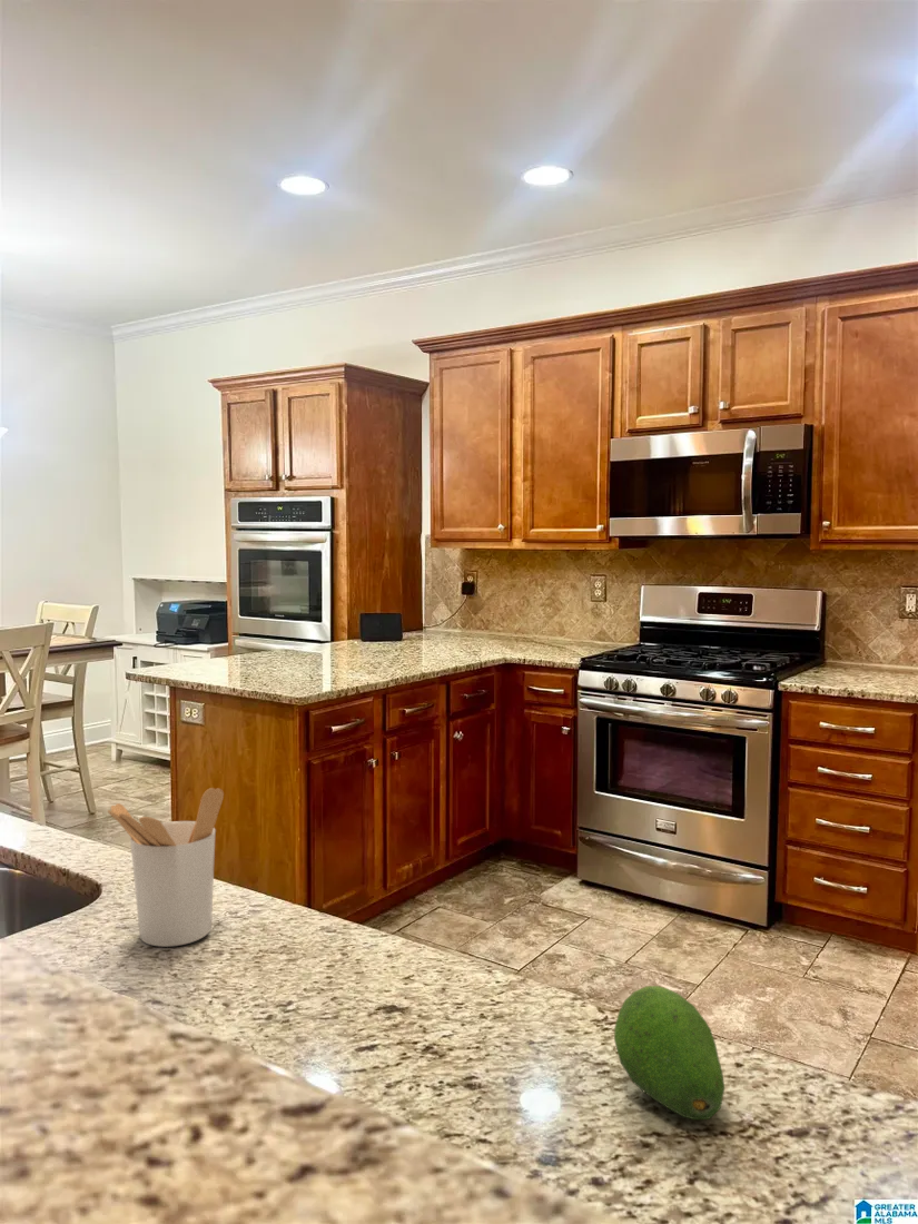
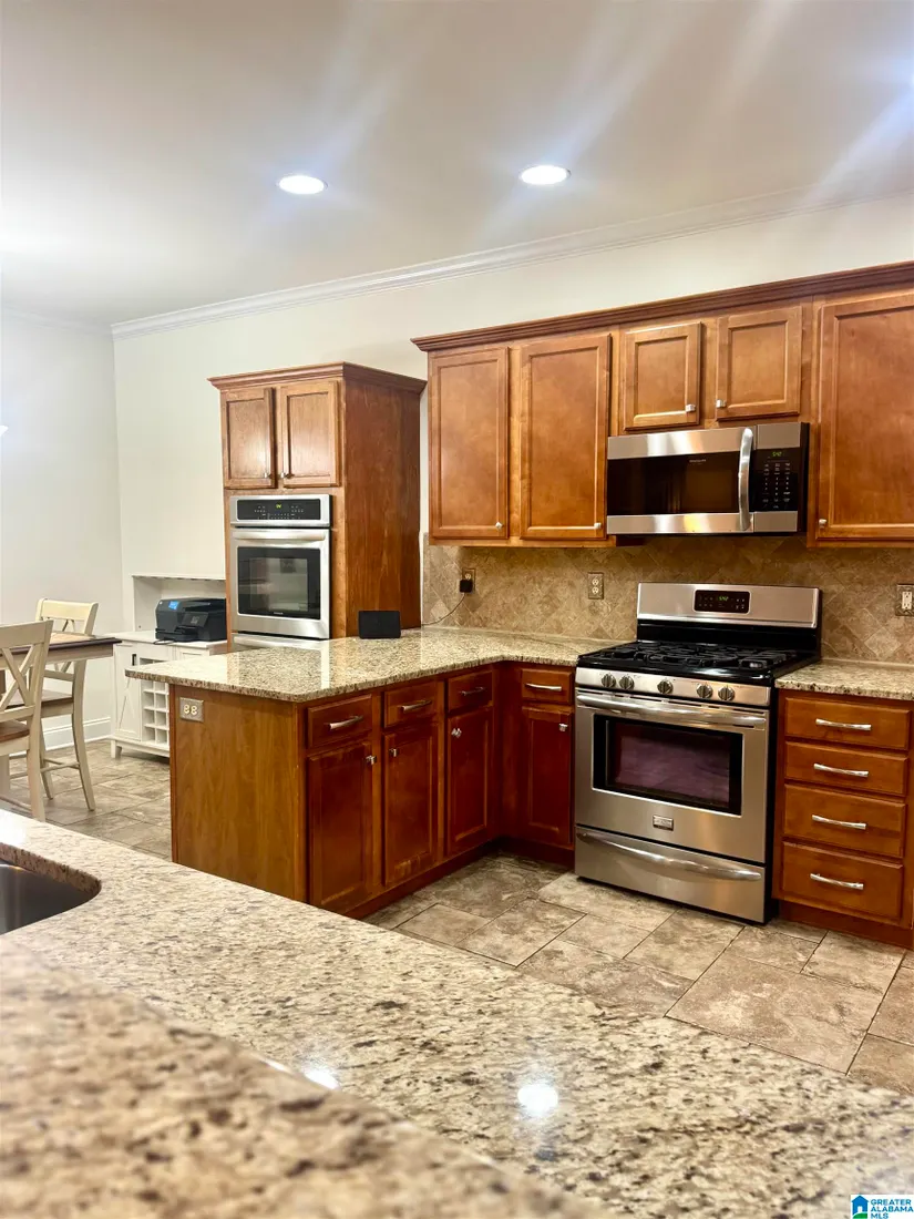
- fruit [613,985,725,1121]
- utensil holder [107,787,225,948]
